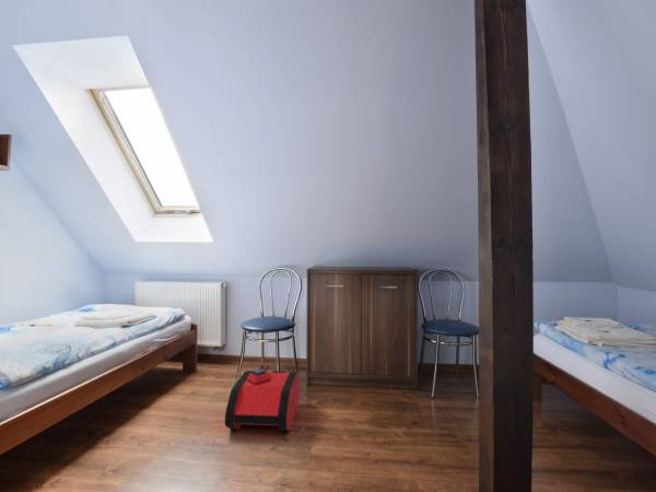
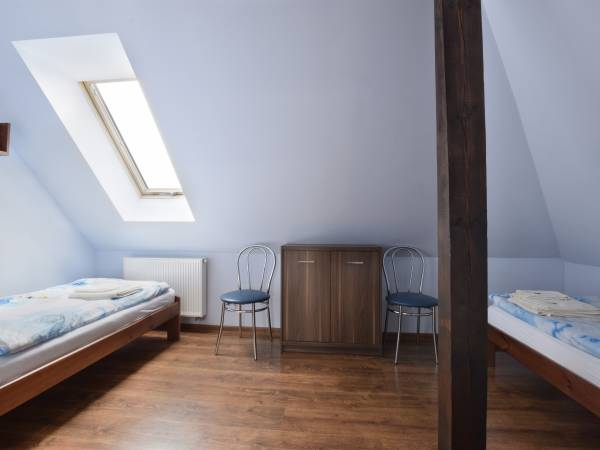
- backpack [224,364,301,432]
